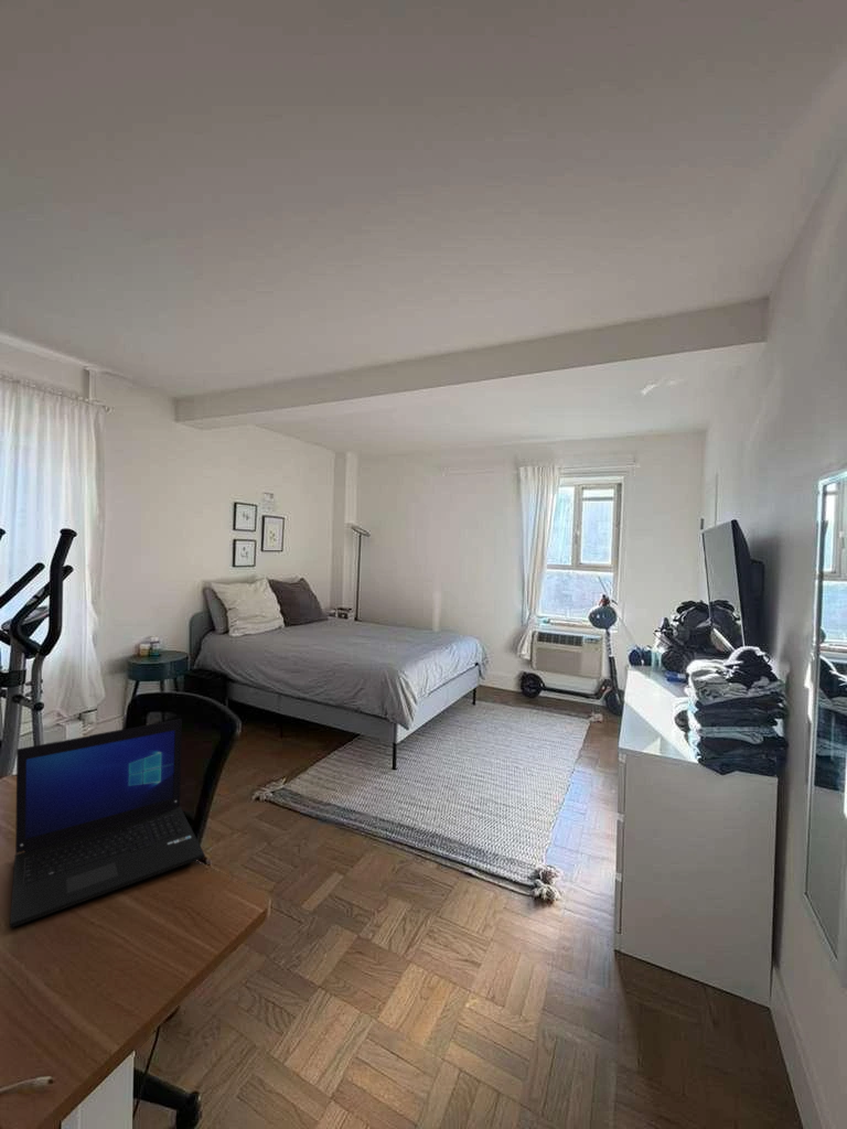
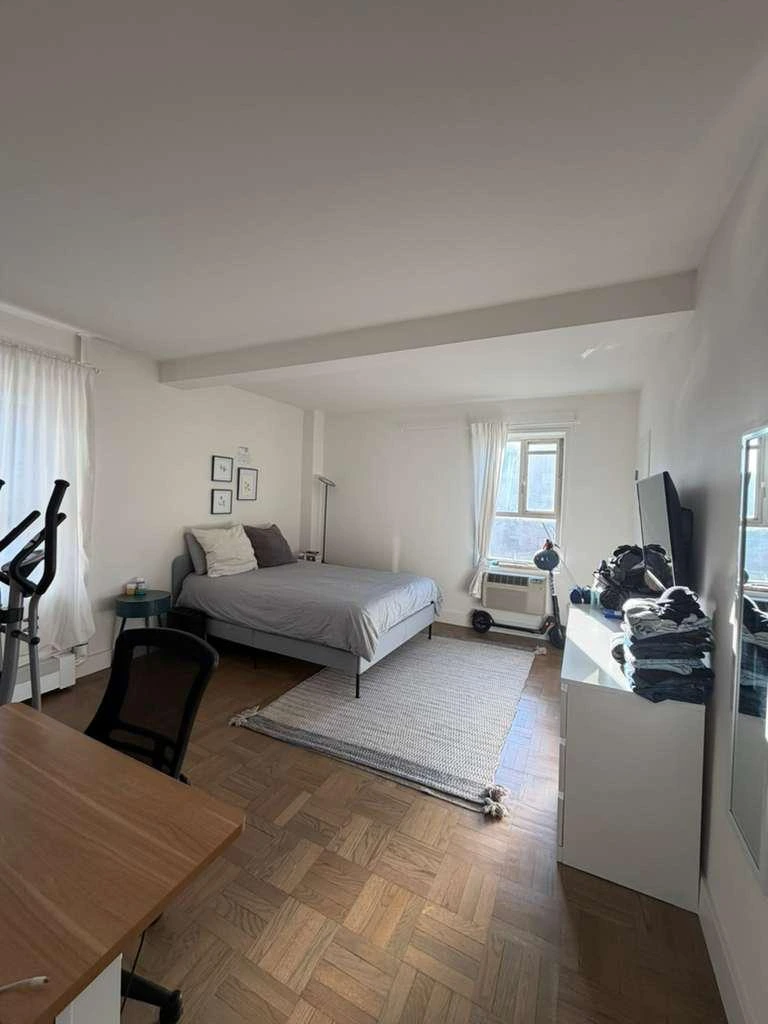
- laptop [9,718,206,928]
